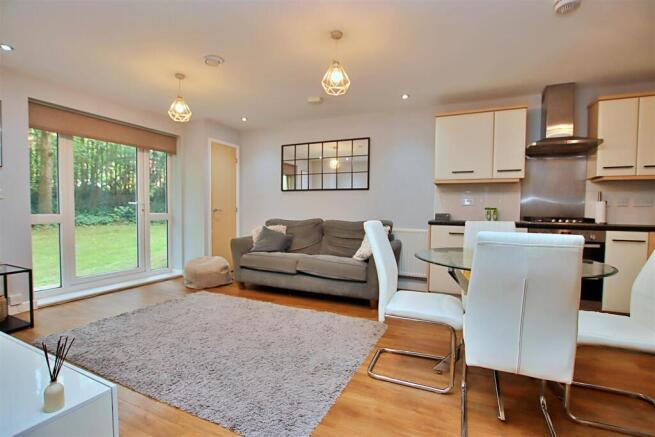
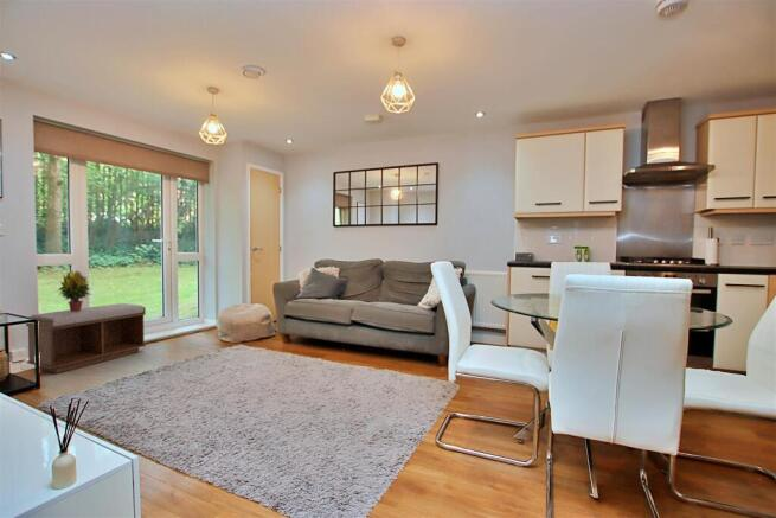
+ bench [25,302,147,375]
+ potted plant [57,269,92,312]
